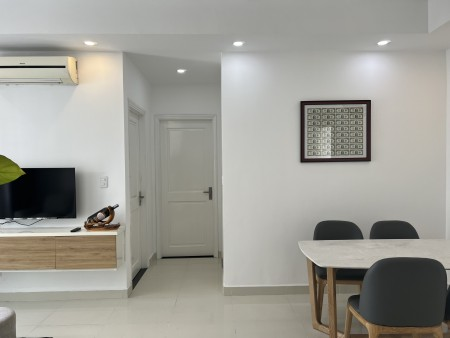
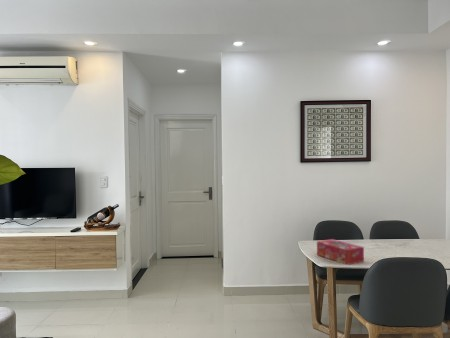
+ tissue box [316,238,365,266]
